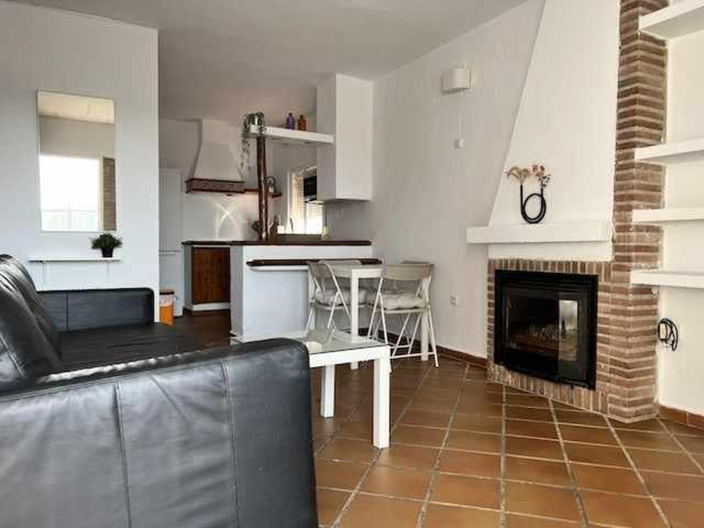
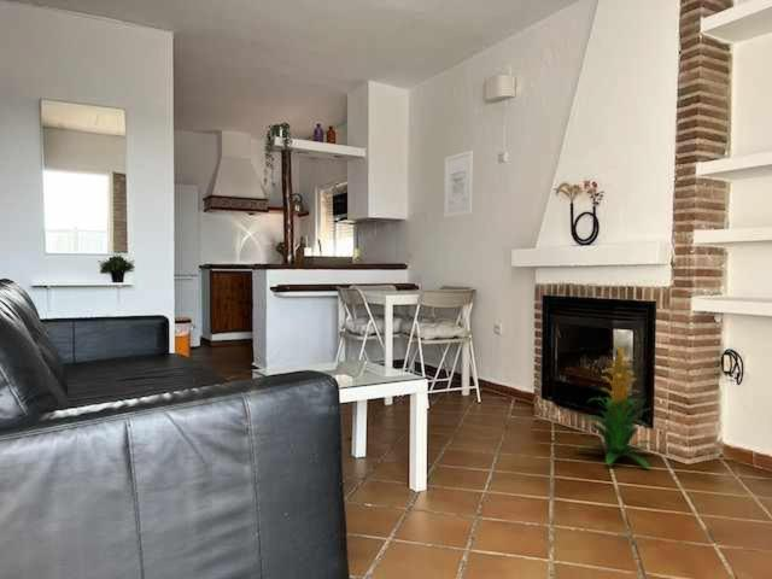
+ indoor plant [574,341,654,469]
+ wall art [443,150,474,218]
